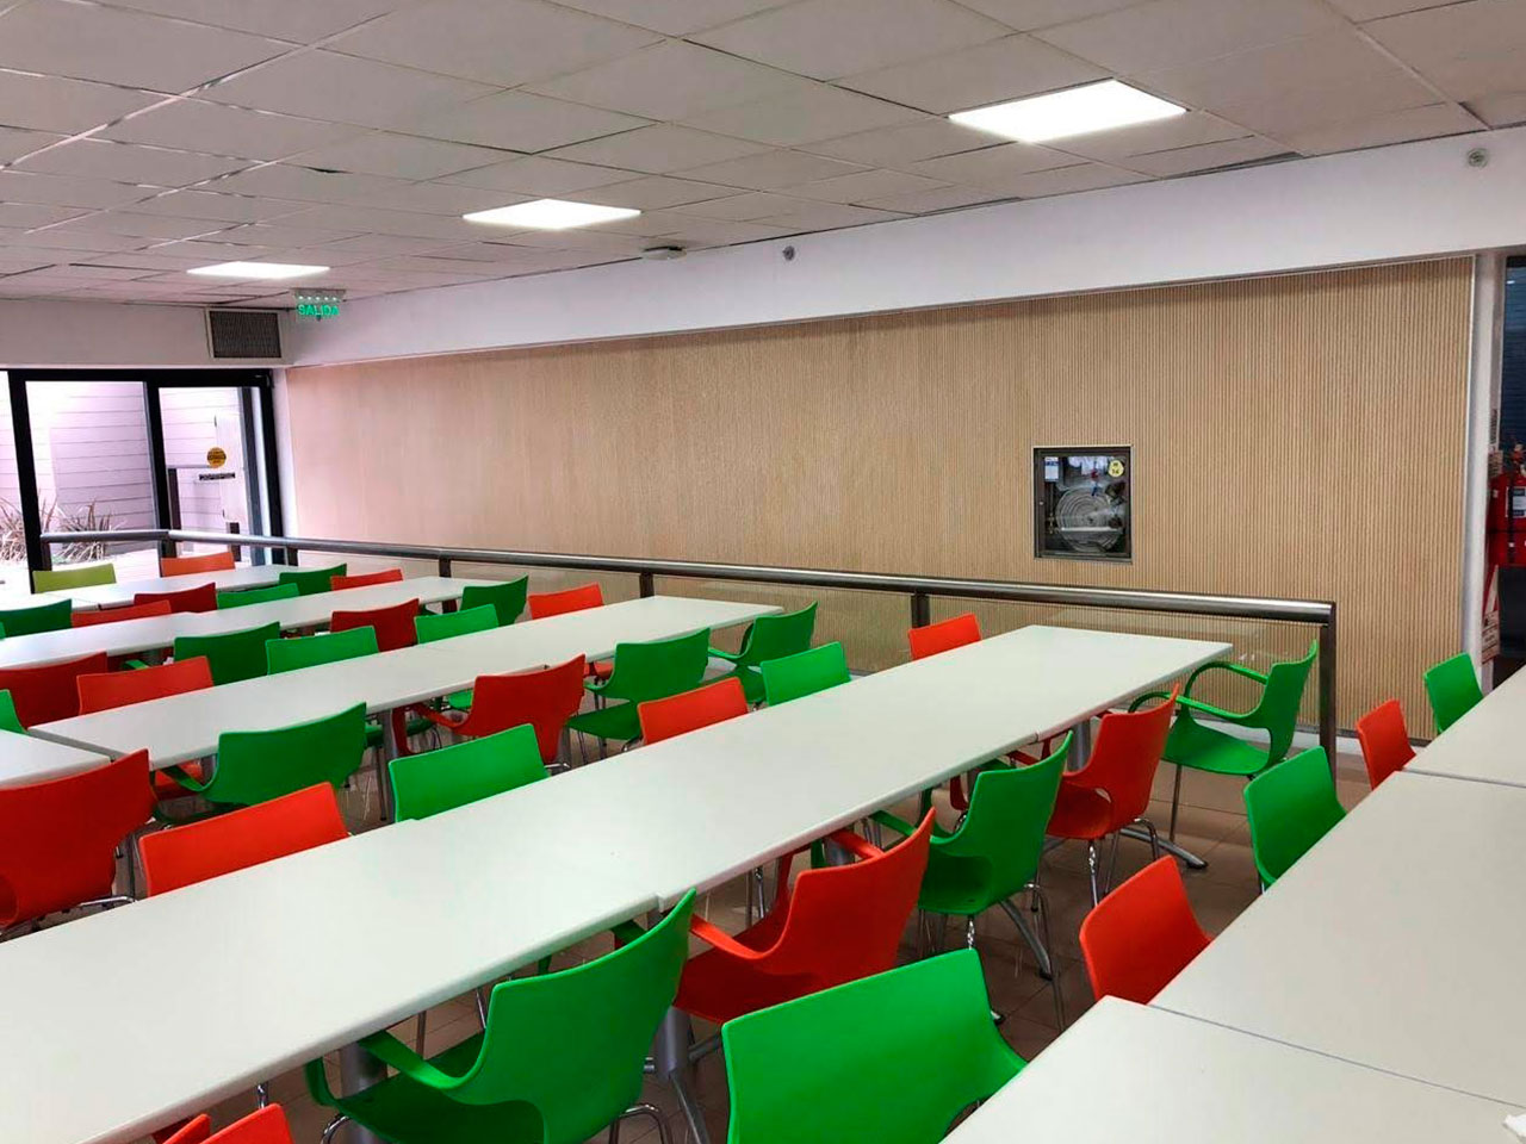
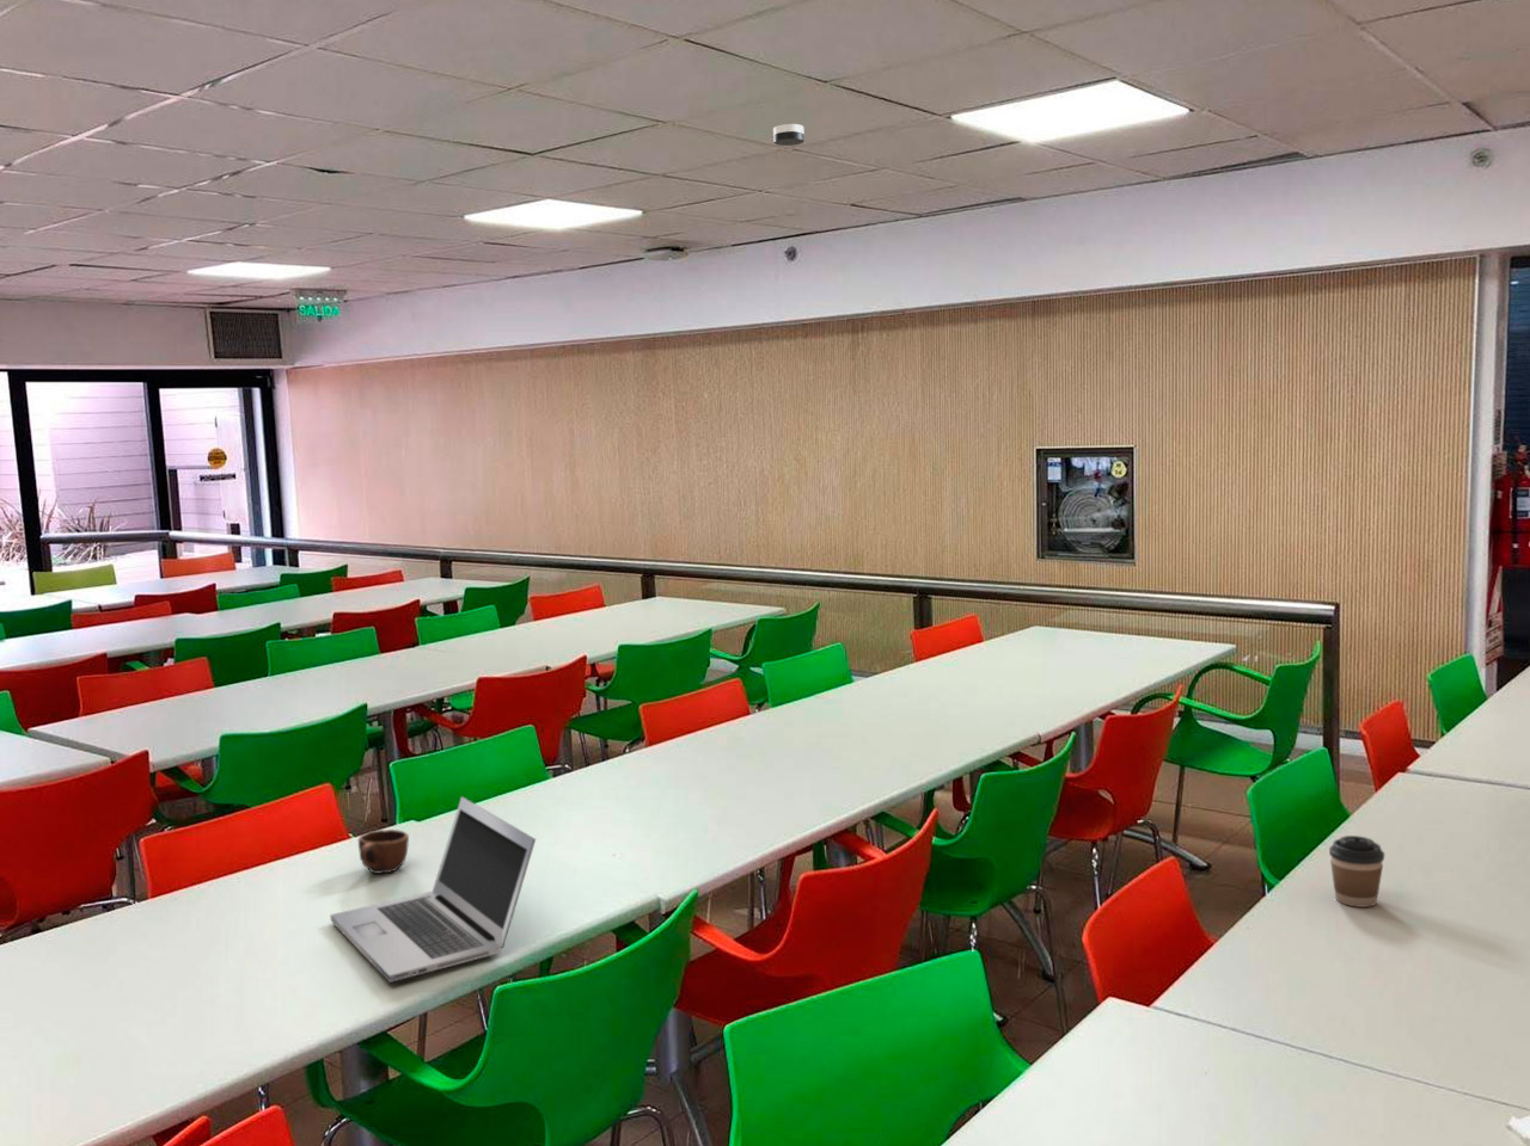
+ laptop [329,794,536,983]
+ mug [358,828,410,875]
+ coffee cup [1328,834,1385,909]
+ smoke detector [772,123,806,147]
